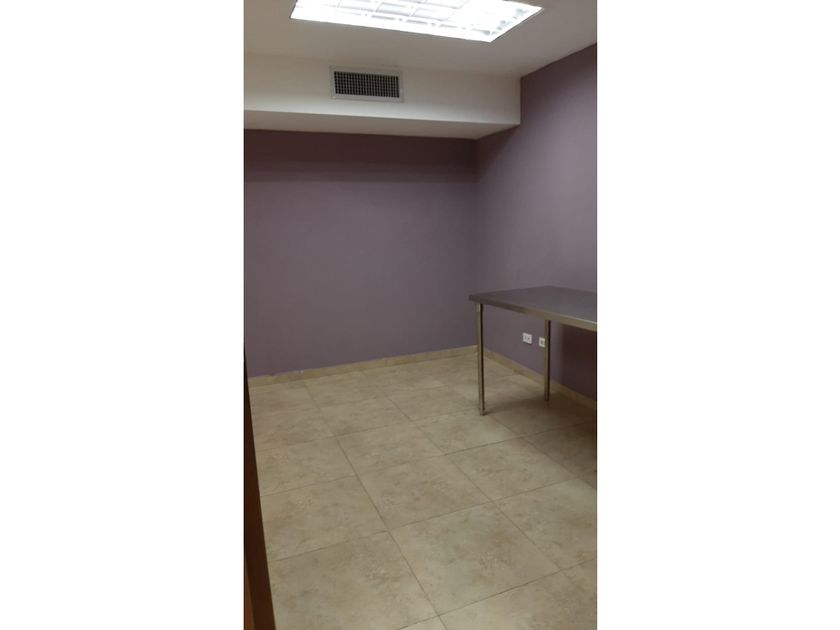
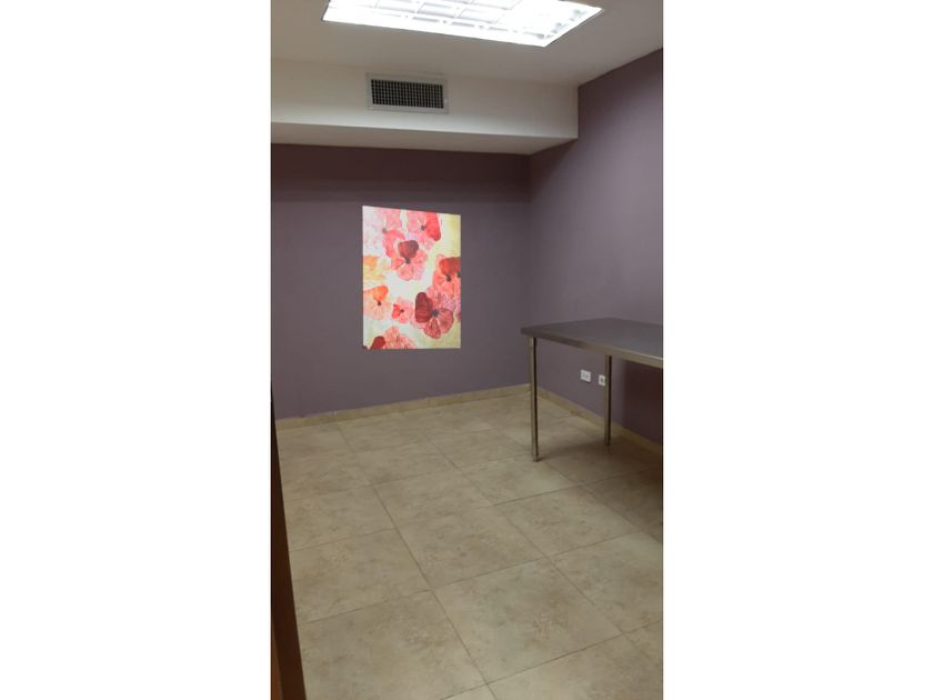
+ wall art [361,204,462,350]
